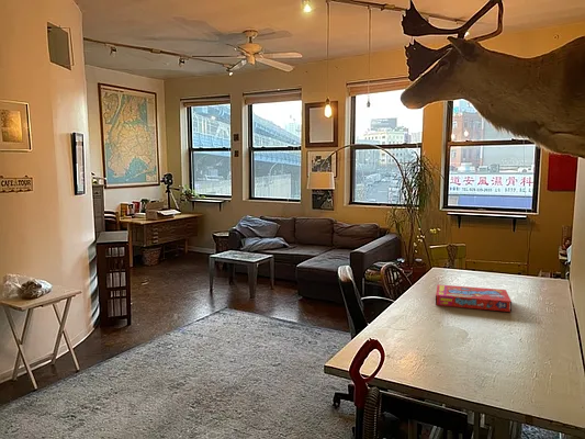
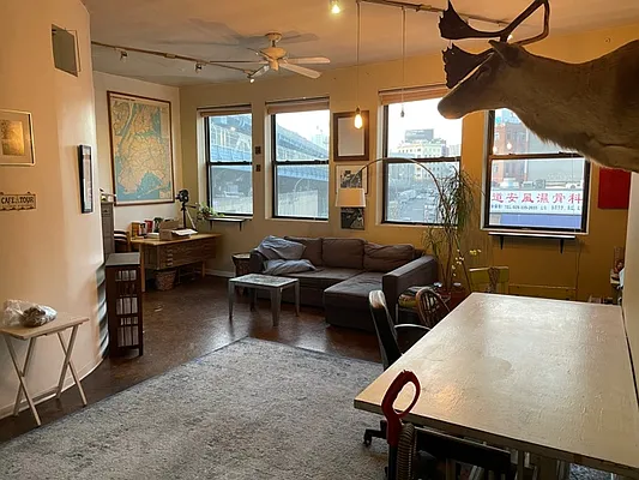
- snack box [435,283,513,313]
